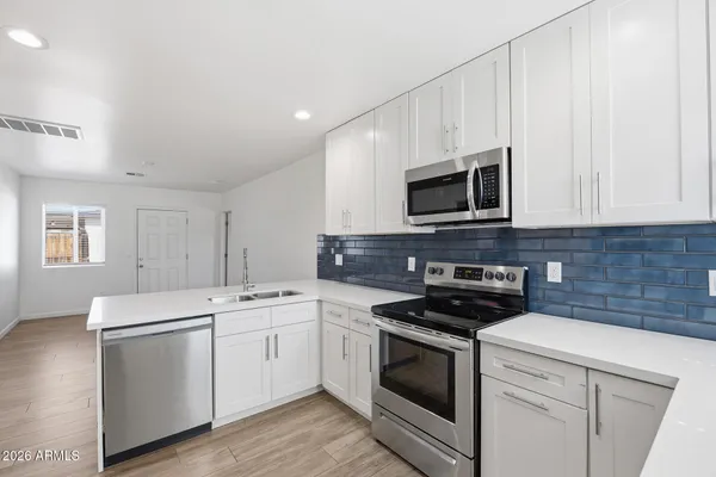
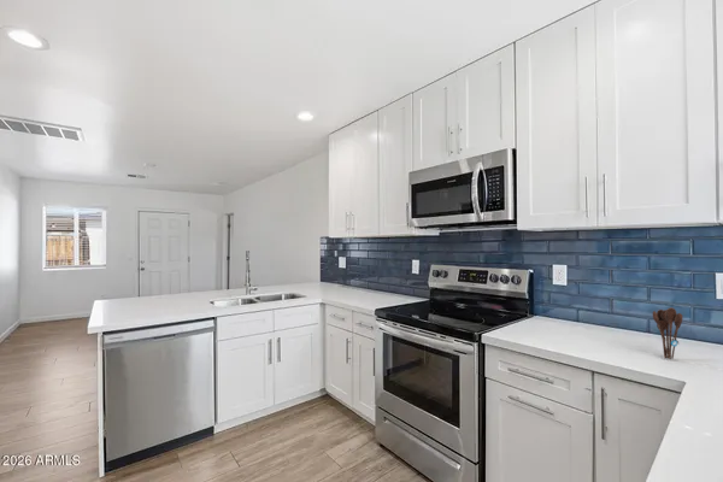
+ utensil holder [652,306,683,360]
